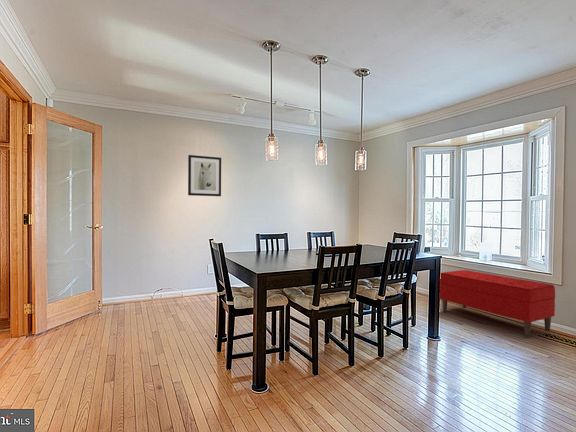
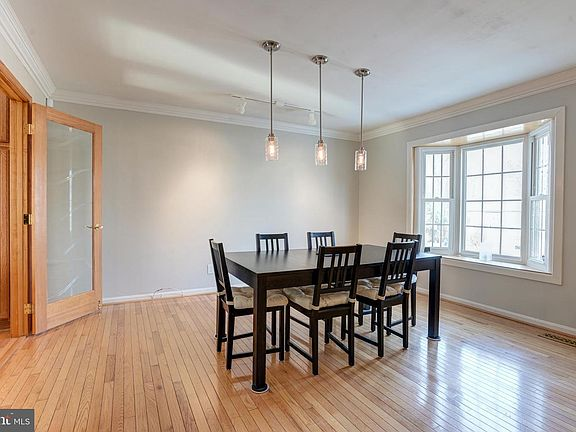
- wall art [187,154,222,197]
- bench [439,269,556,338]
